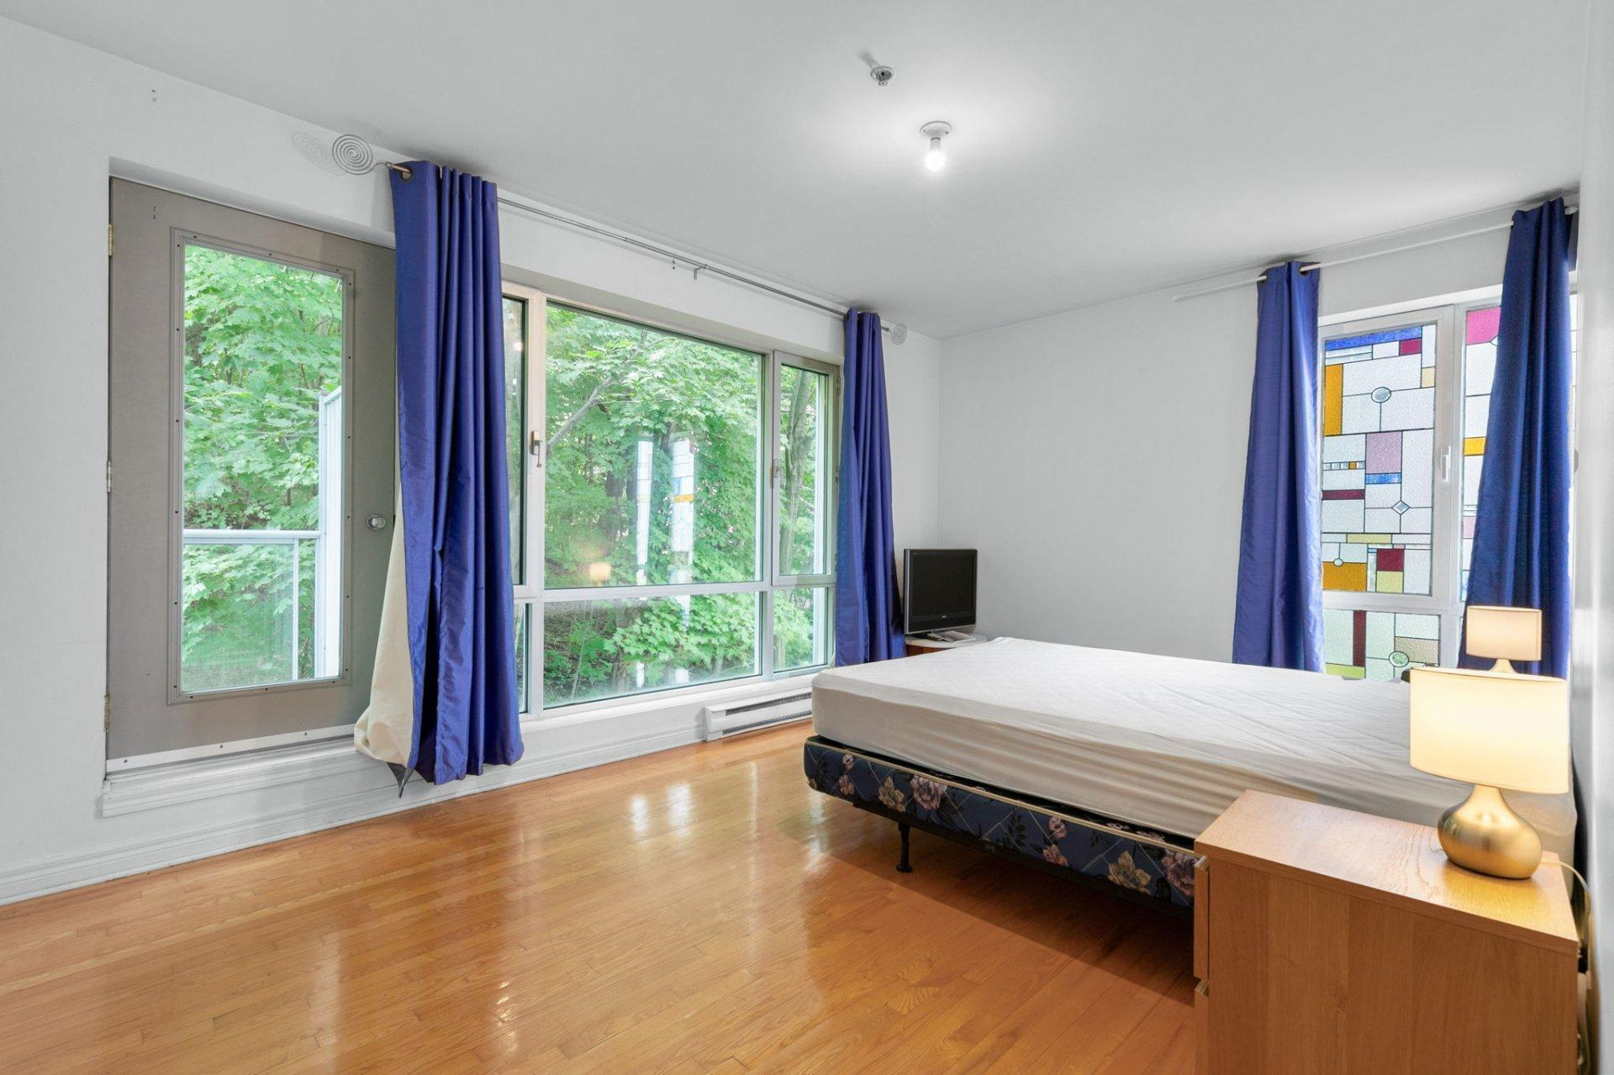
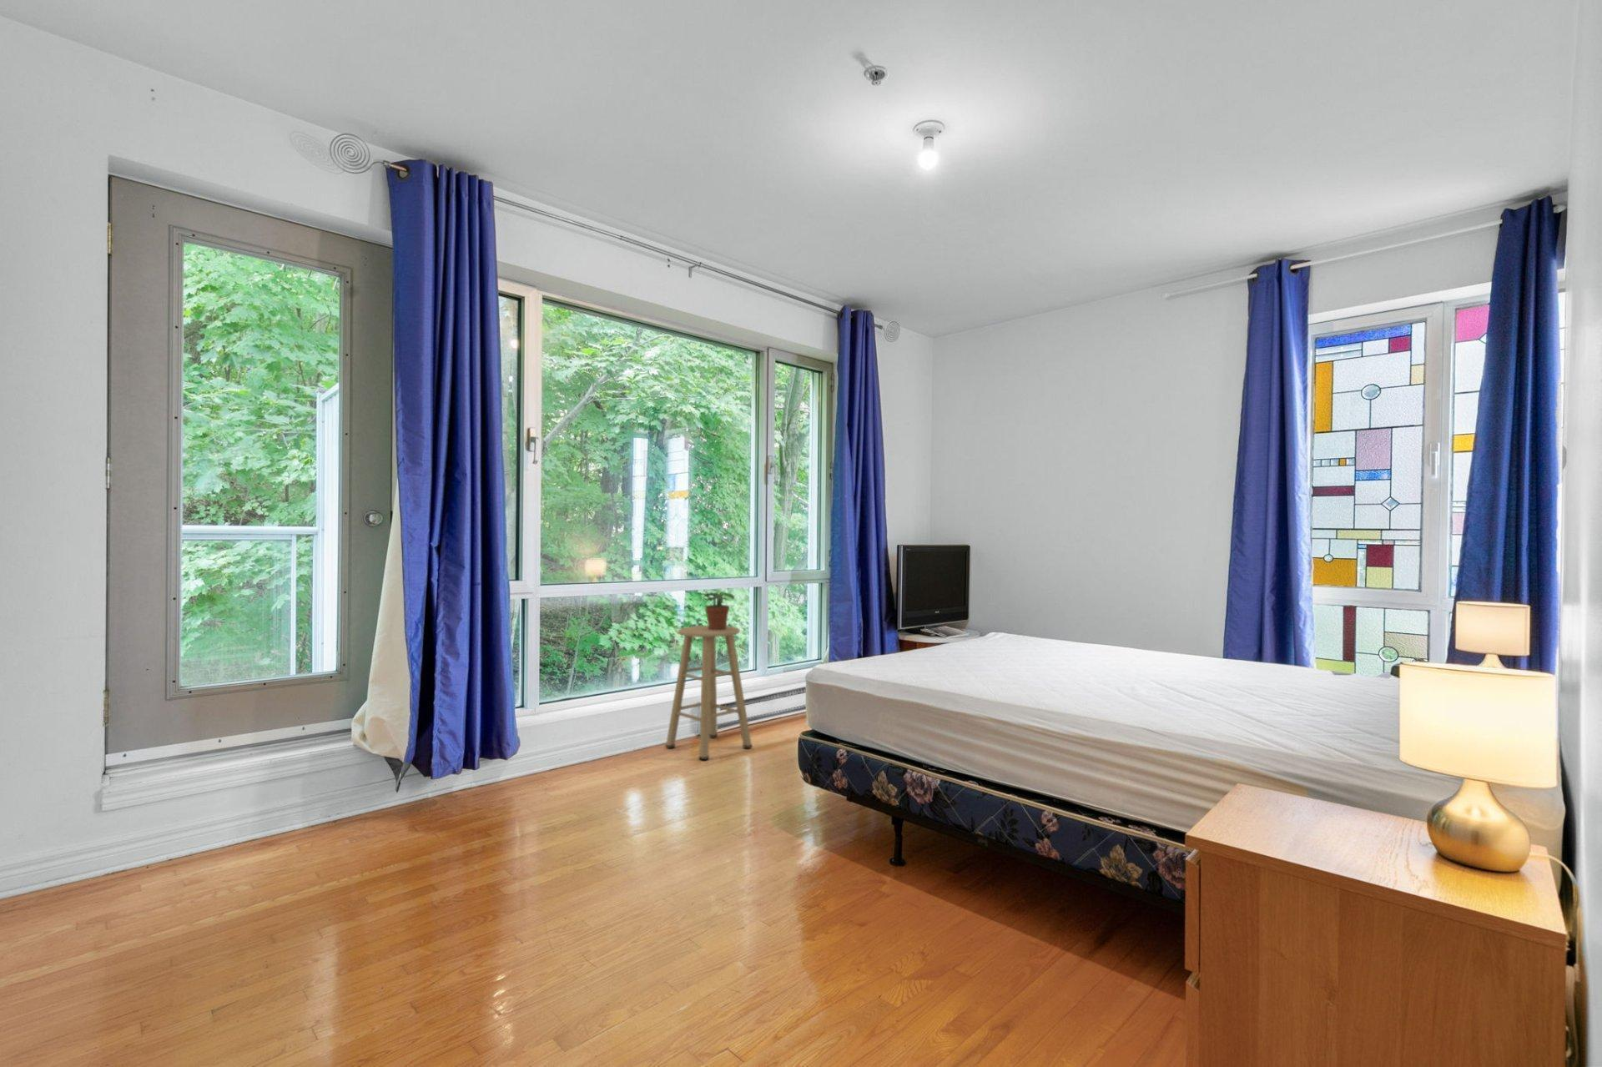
+ potted plant [700,592,735,630]
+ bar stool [665,625,754,762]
